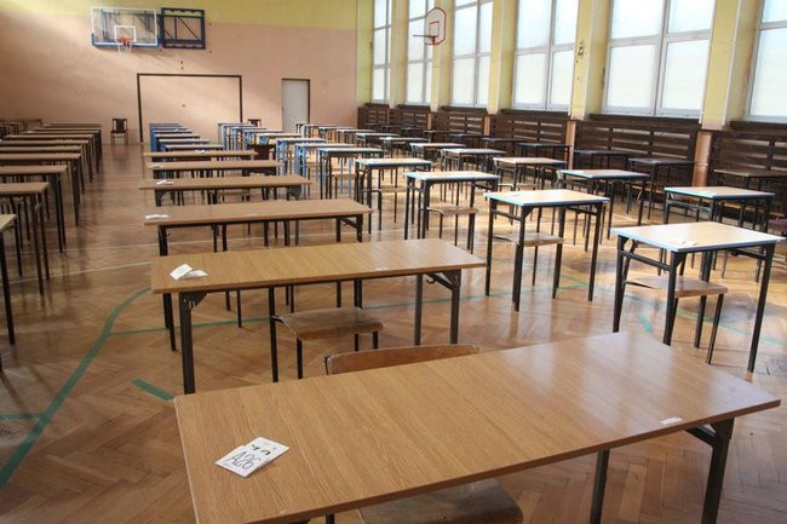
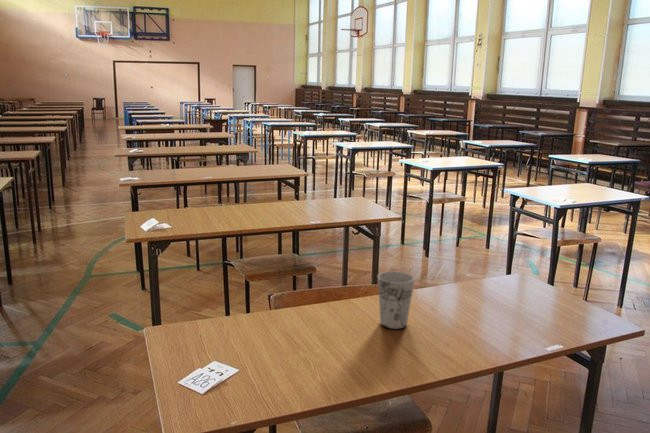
+ cup [377,270,416,330]
